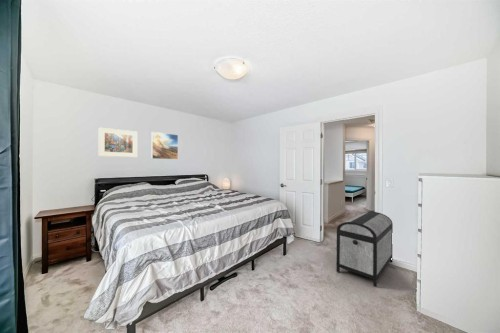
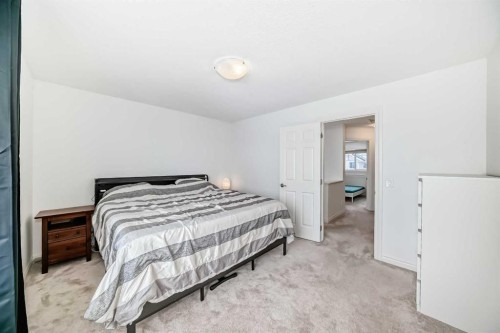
- storage chest [335,211,394,287]
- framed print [151,131,179,160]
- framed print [98,126,138,158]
